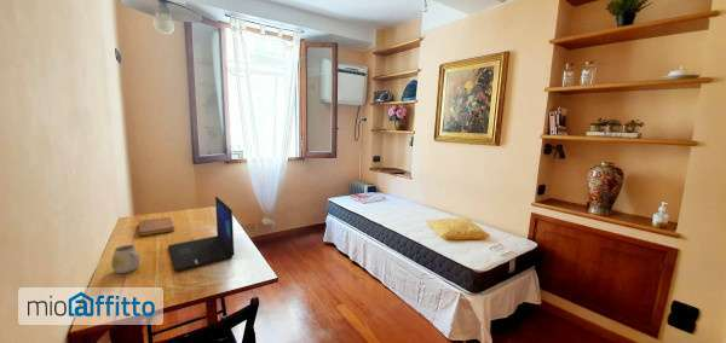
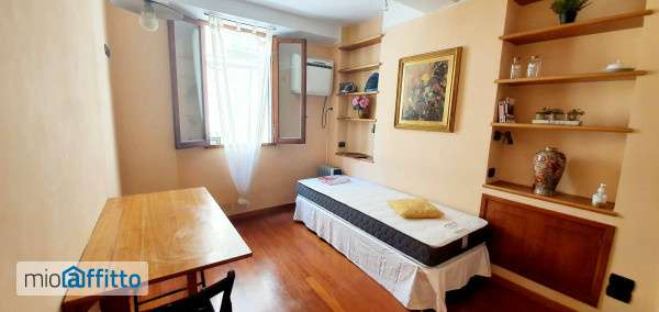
- mug [110,244,142,274]
- notebook [138,216,175,238]
- laptop [167,196,236,272]
